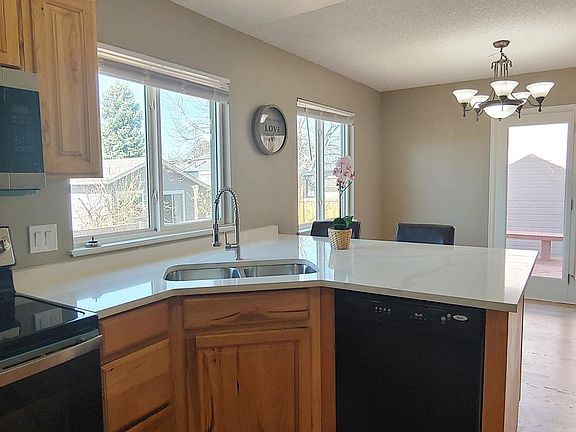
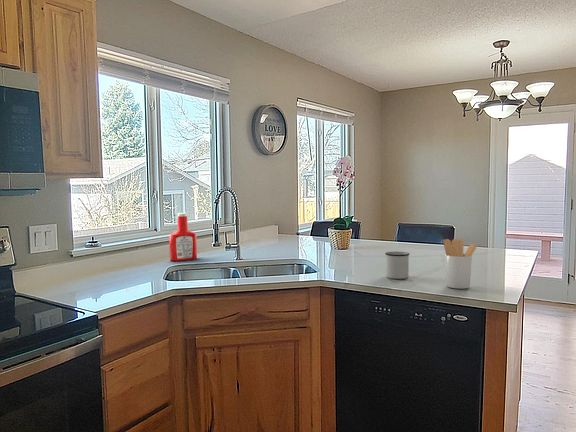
+ mug [384,251,410,280]
+ utensil holder [442,238,478,290]
+ soap bottle [168,212,198,262]
